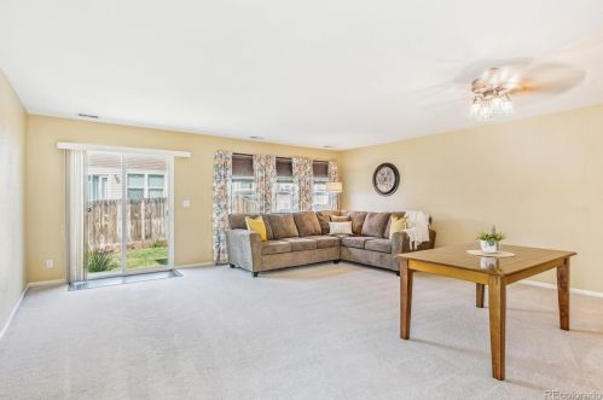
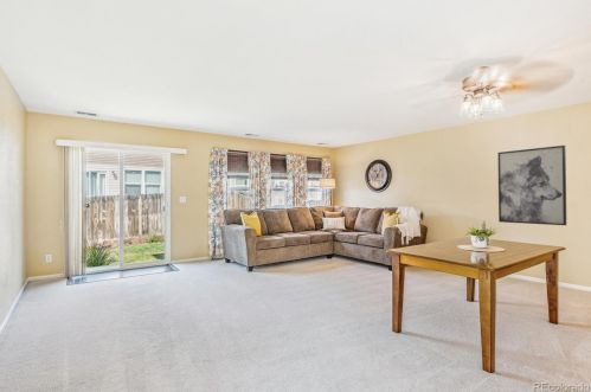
+ wall art [497,144,567,226]
